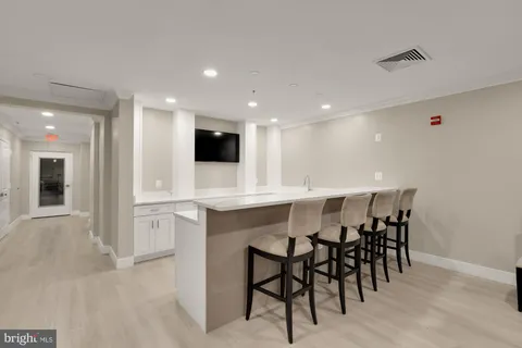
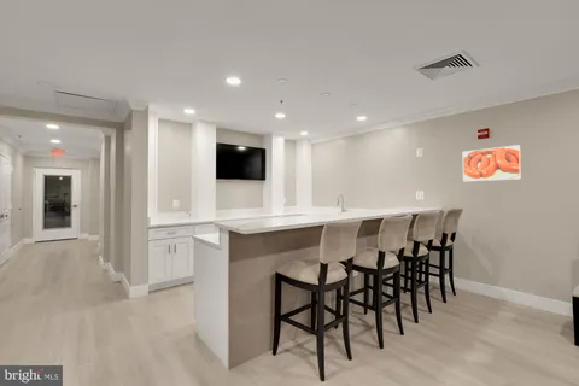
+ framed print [462,144,522,182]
